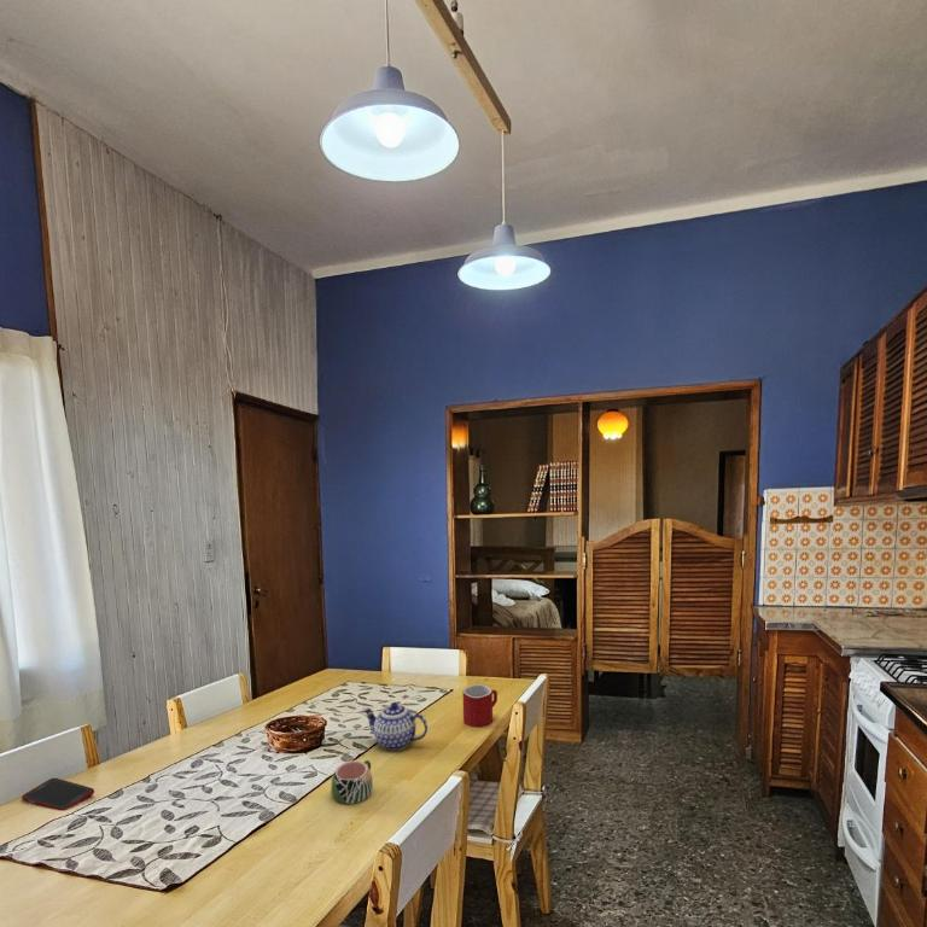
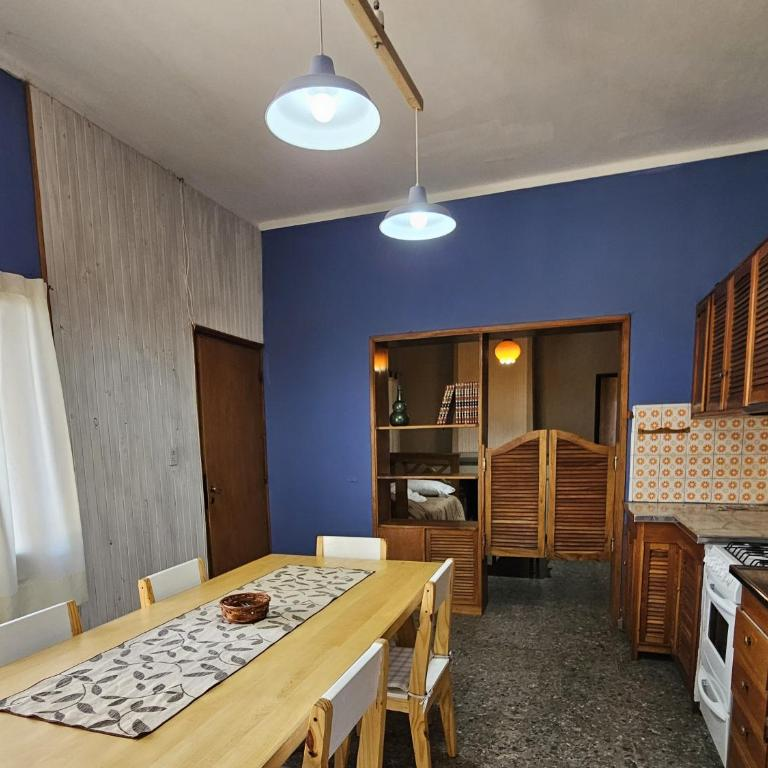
- cell phone [21,777,95,811]
- teapot [362,701,428,751]
- mug [330,759,374,805]
- mug [462,683,499,729]
